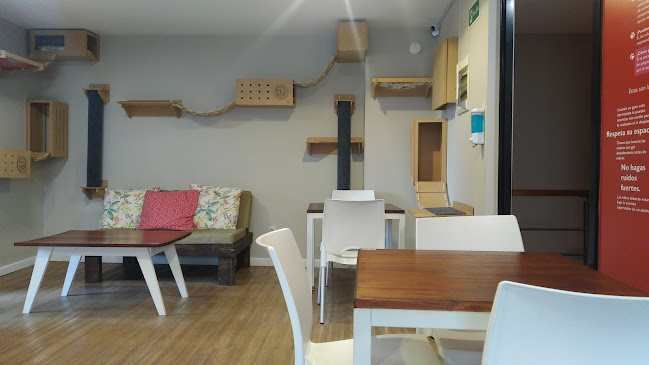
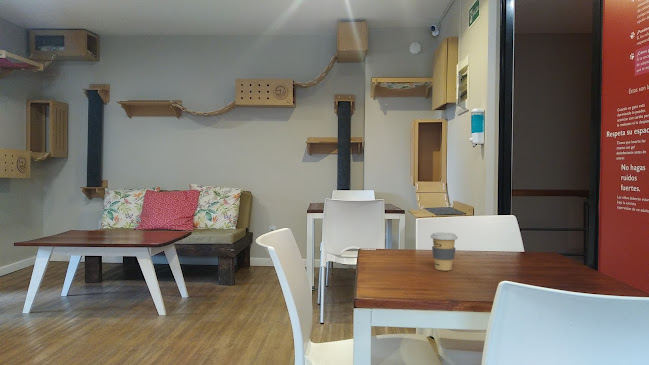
+ coffee cup [430,231,459,272]
